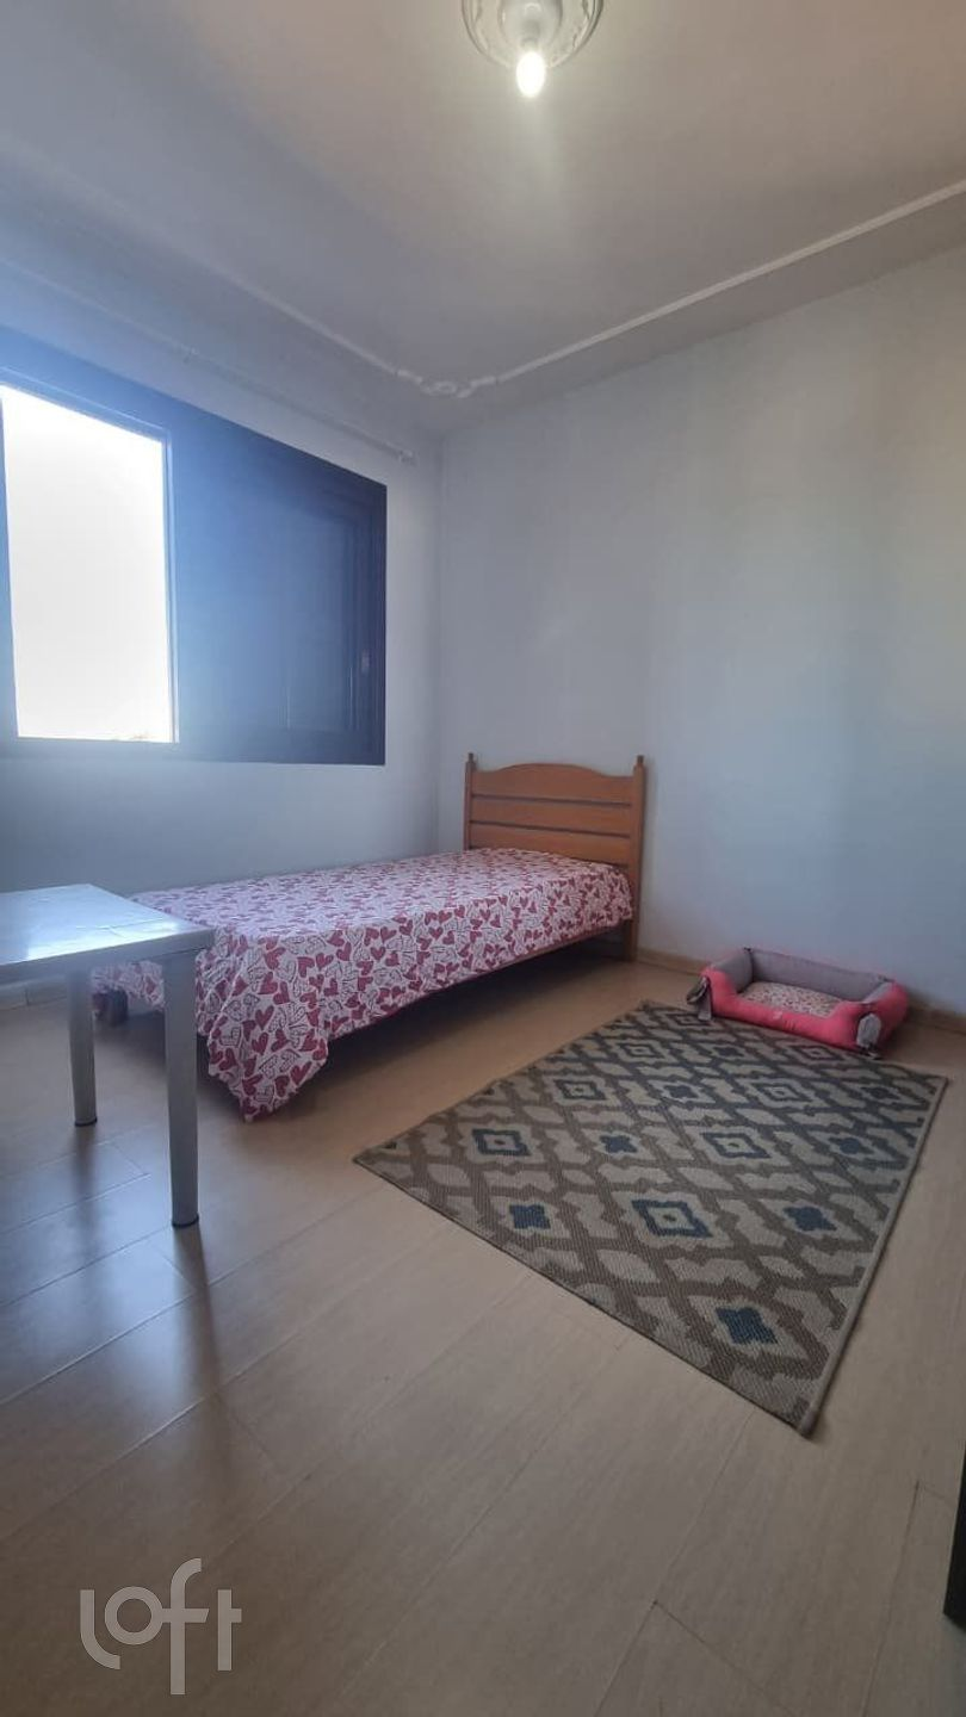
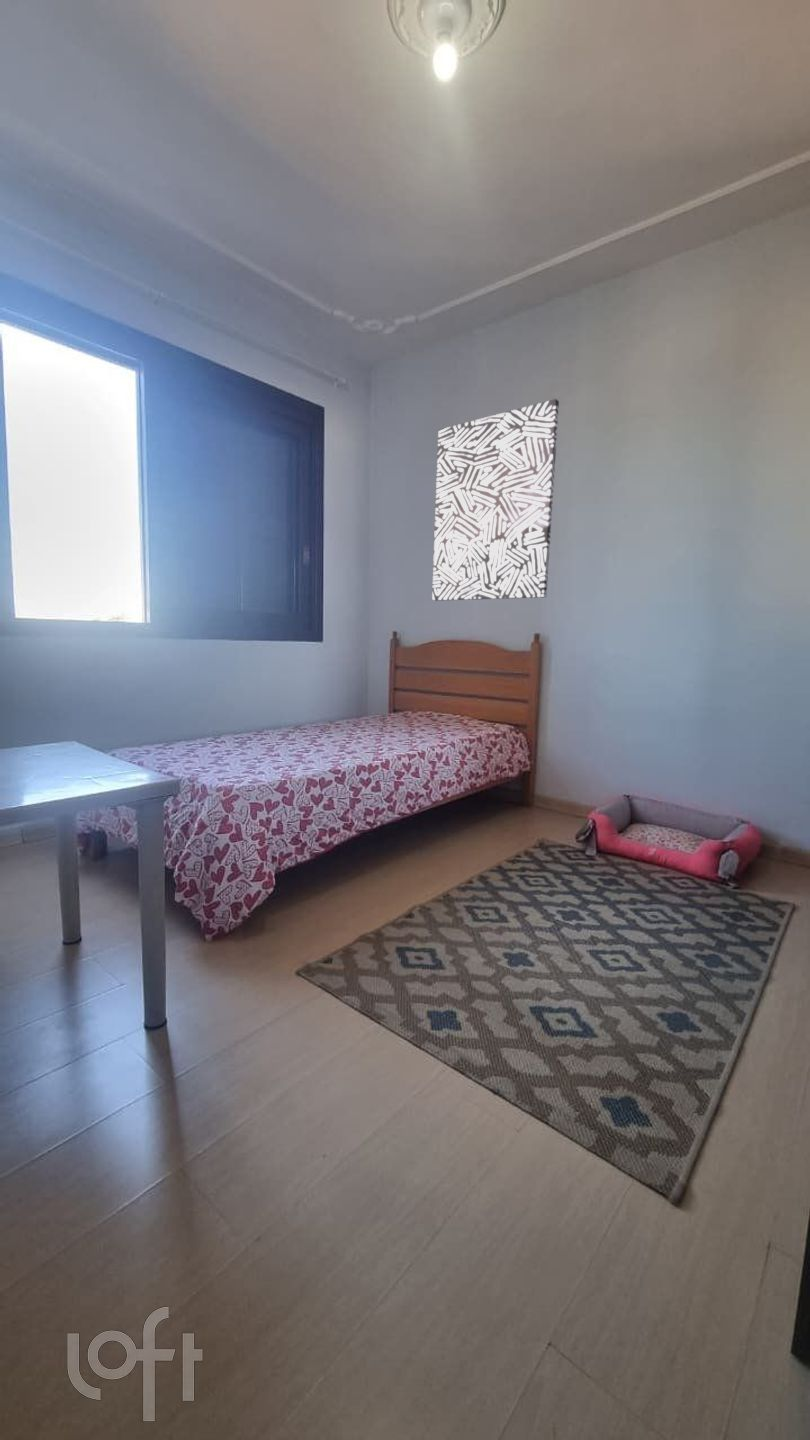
+ wall art [431,398,560,602]
